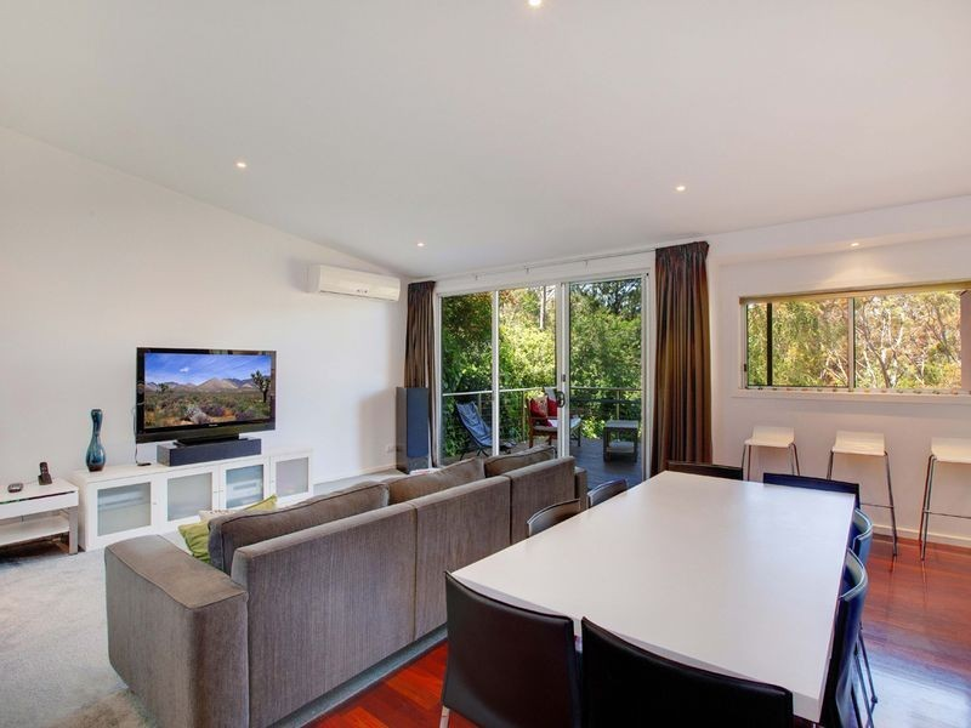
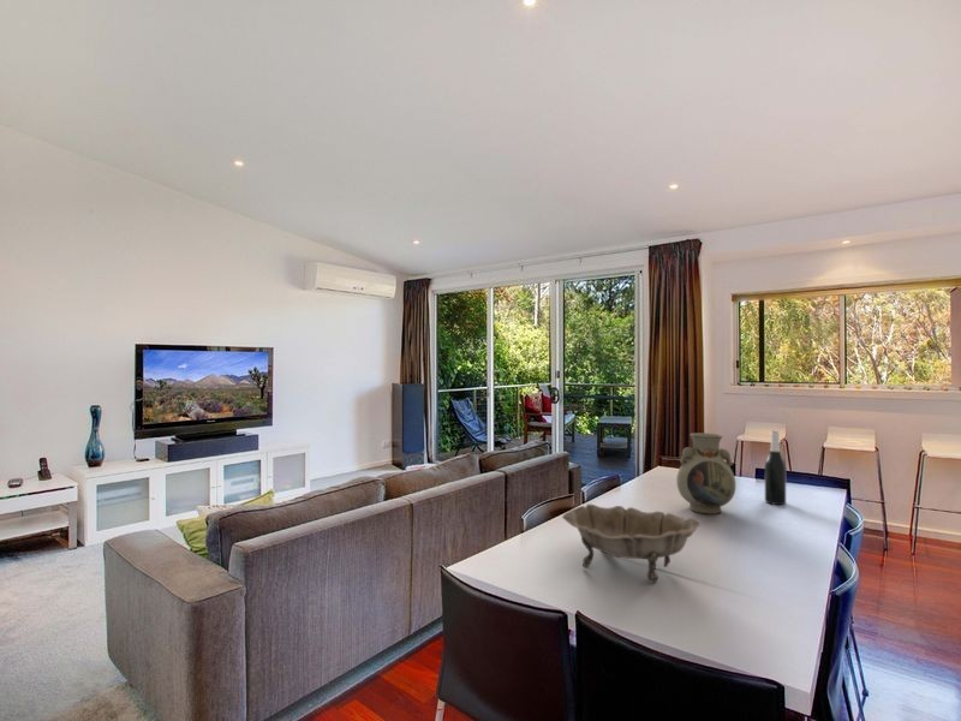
+ wine bottle [764,429,787,506]
+ decorative bowl [561,503,703,585]
+ vase [675,431,736,516]
